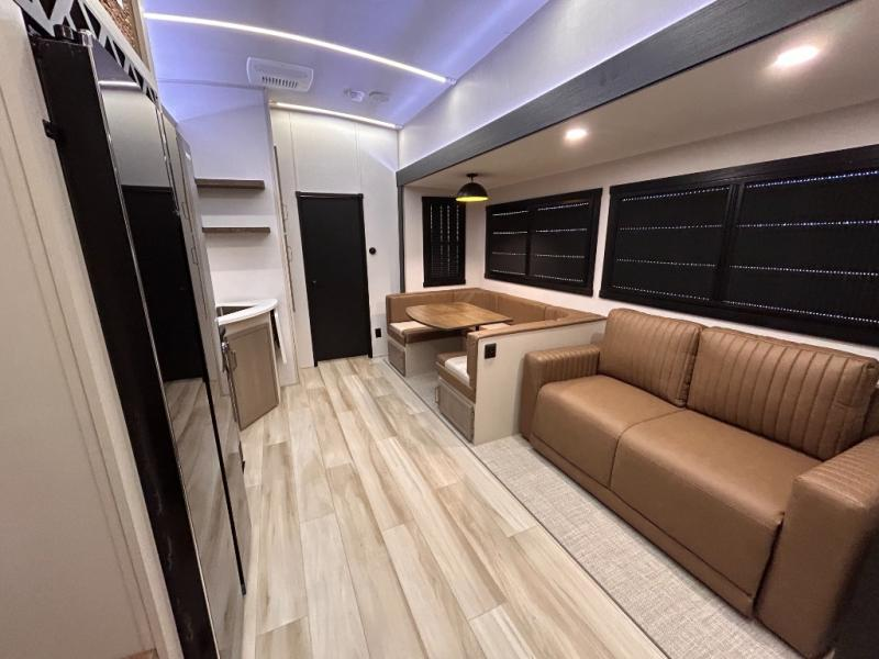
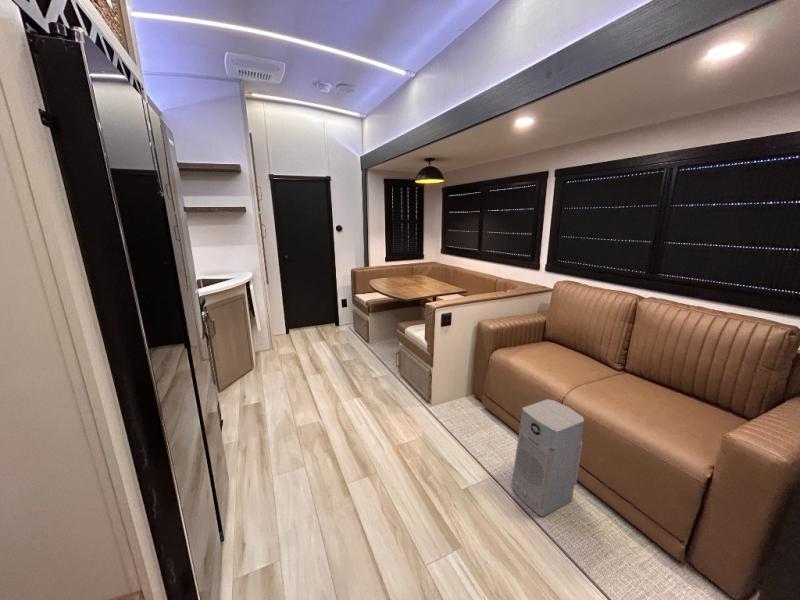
+ air purifier [510,398,585,518]
